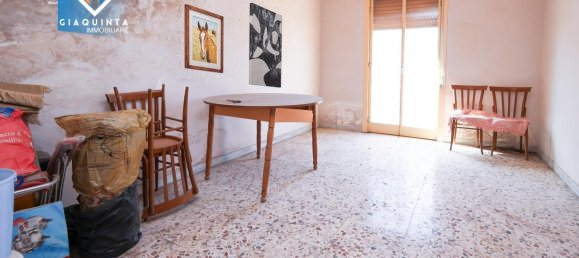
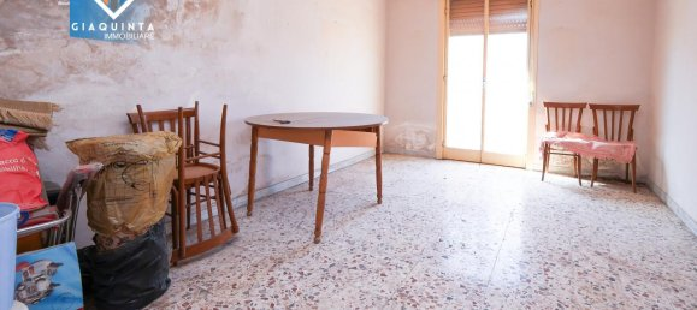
- wall art [248,2,283,89]
- wall art [183,3,225,74]
